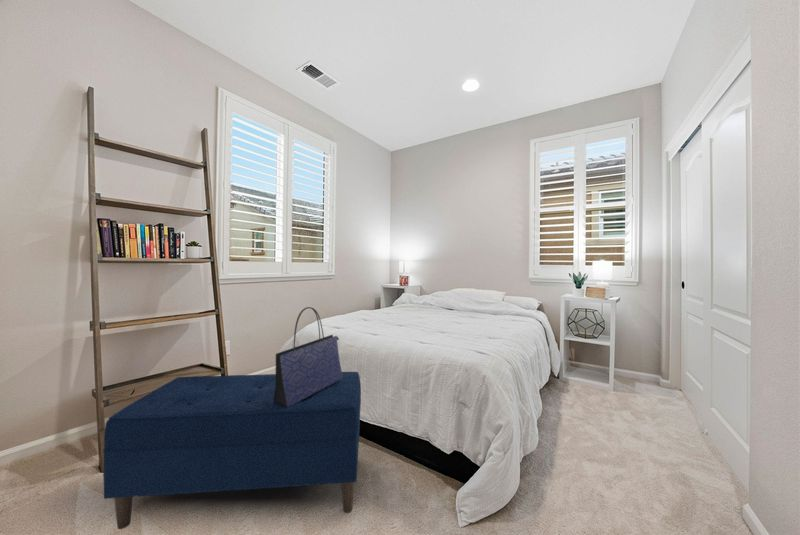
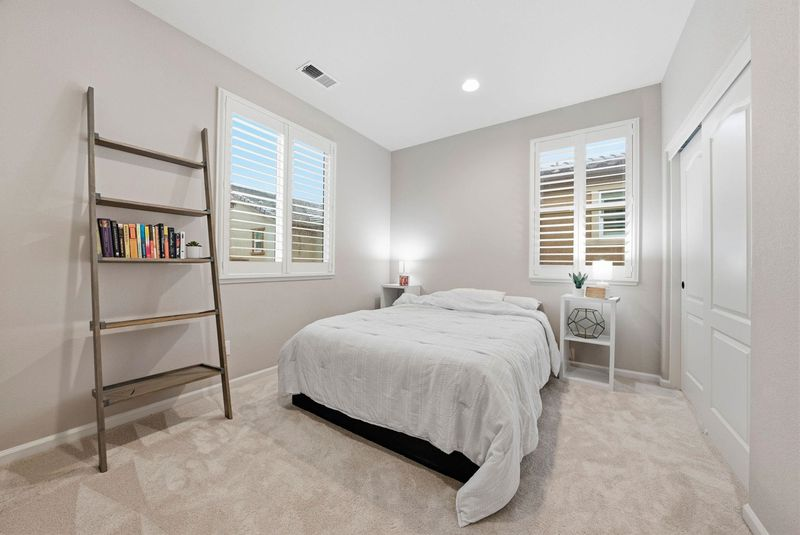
- tote bag [273,306,343,408]
- bench [102,371,362,530]
